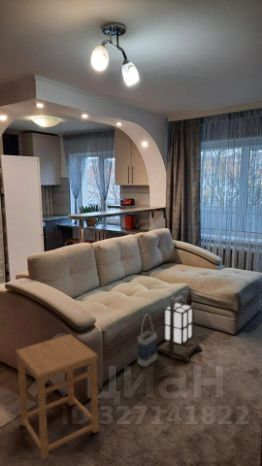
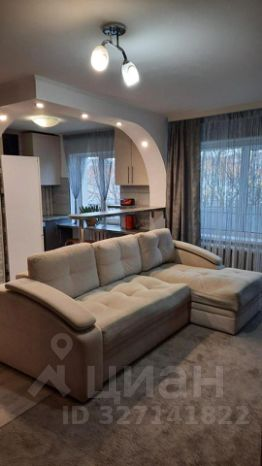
- lantern [157,290,203,363]
- bag [137,313,158,368]
- side table [15,333,100,460]
